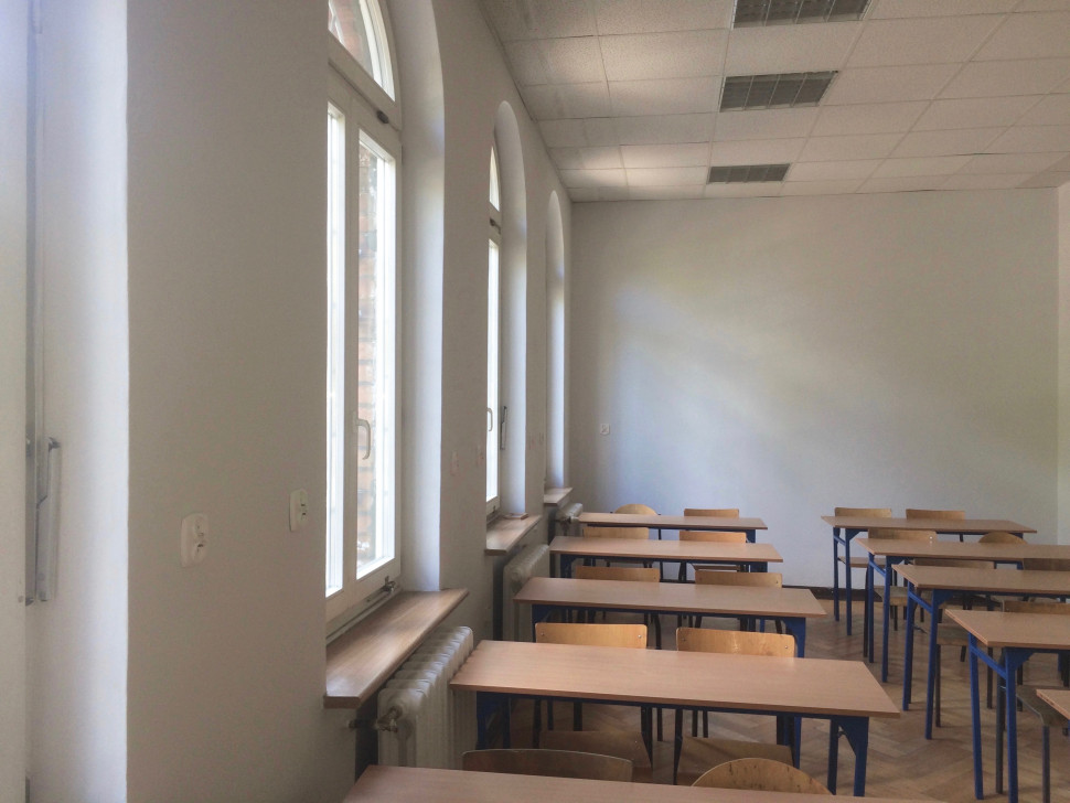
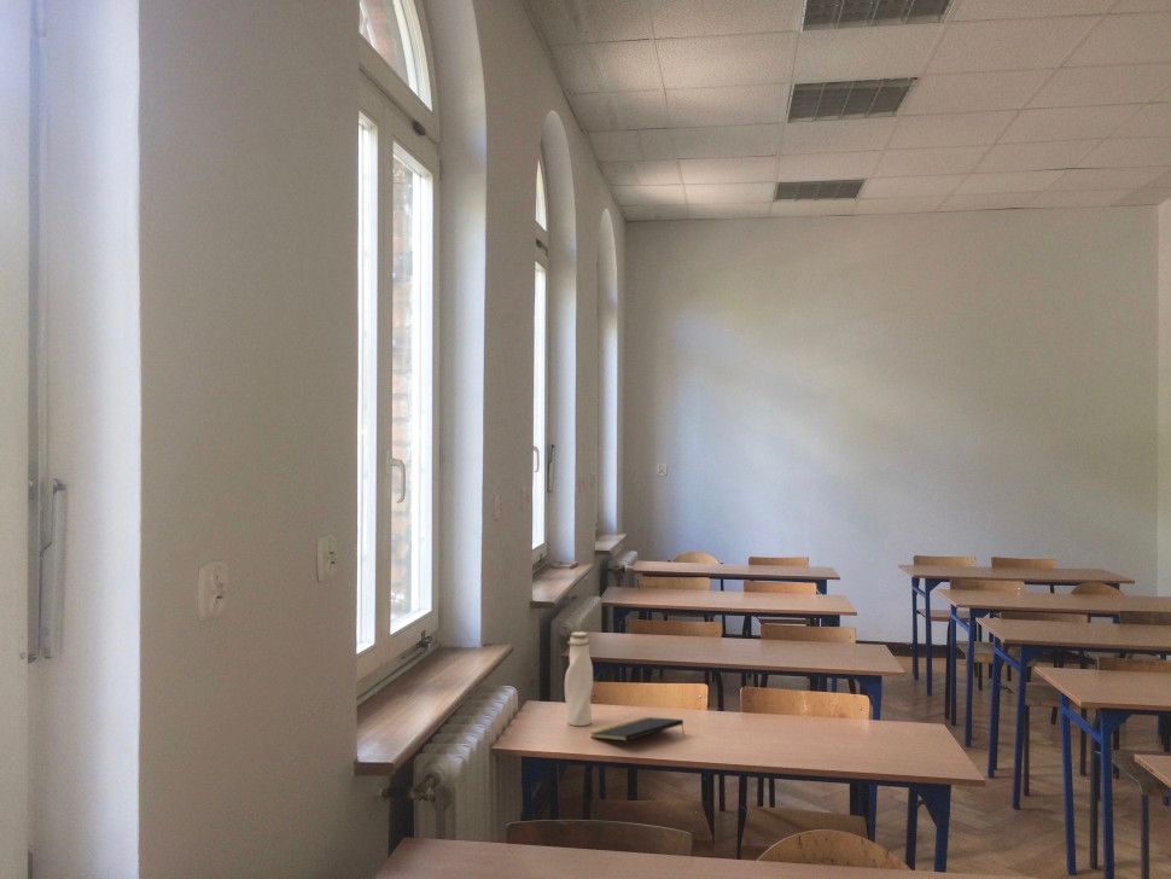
+ water bottle [564,630,594,727]
+ notepad [589,716,686,743]
